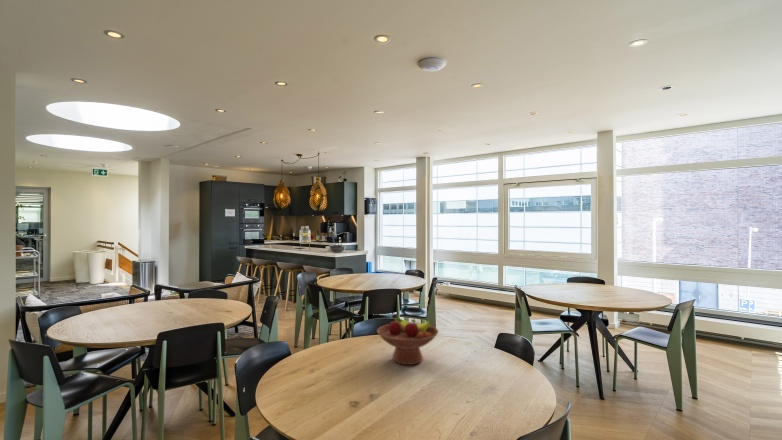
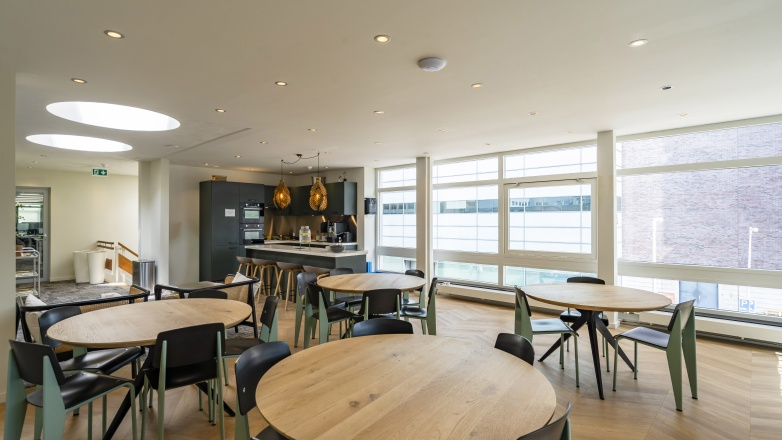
- fruit bowl [376,313,439,366]
